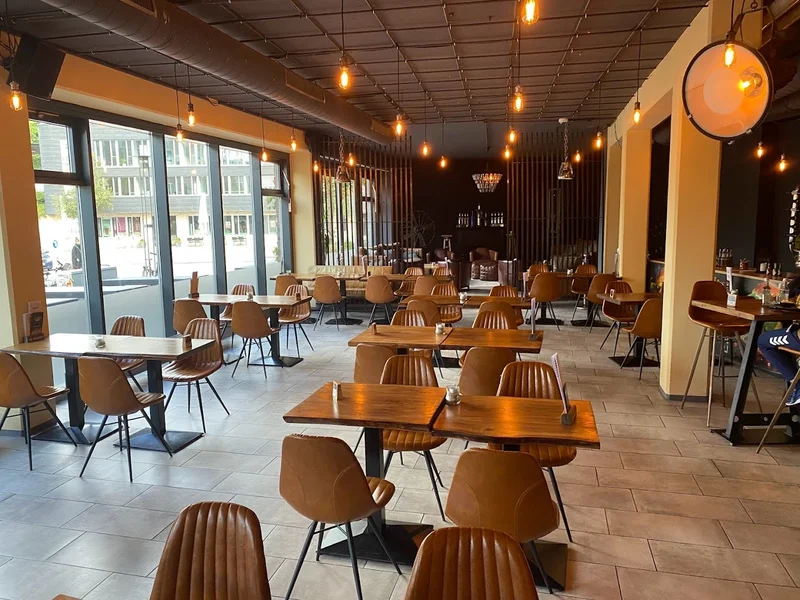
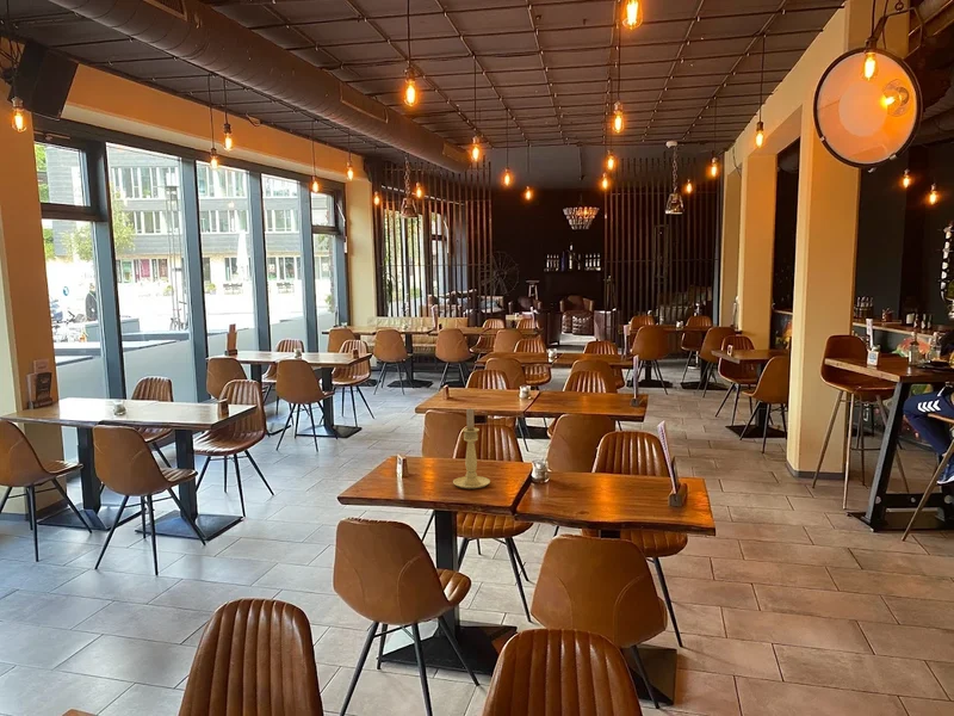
+ candle holder [452,408,491,489]
